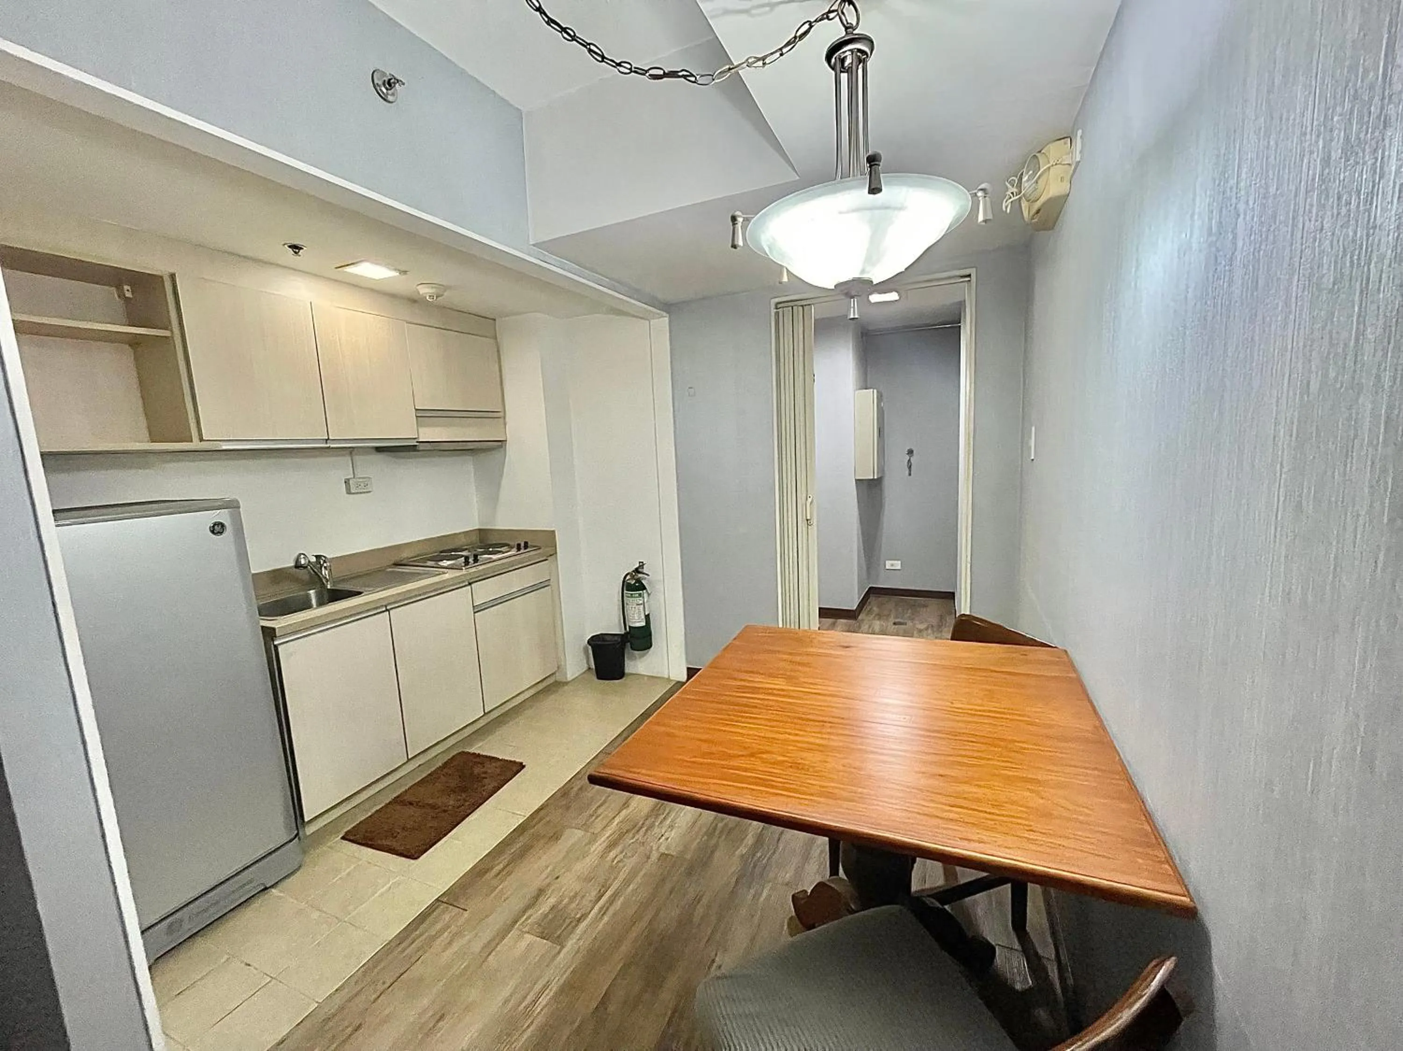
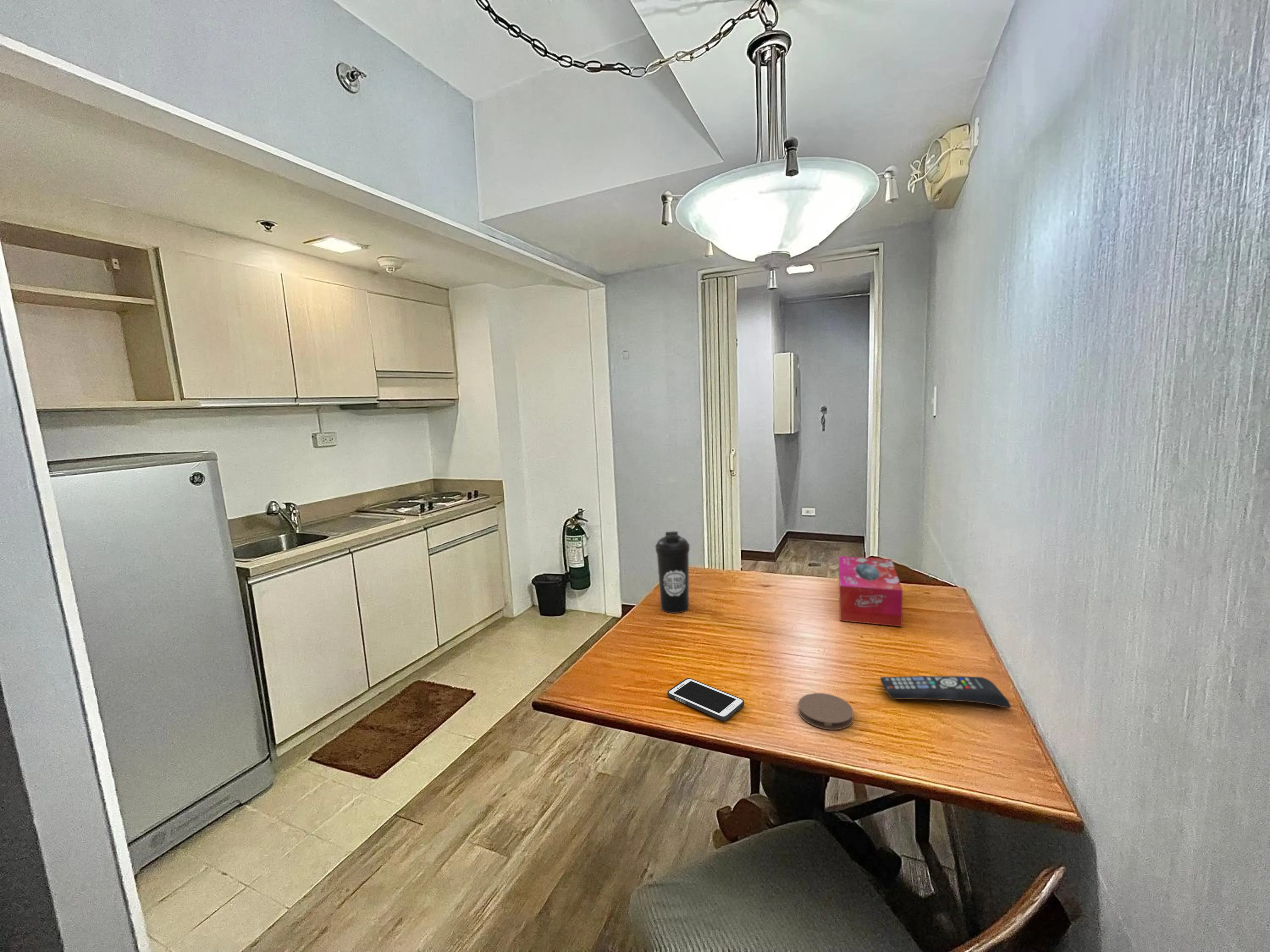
+ water bottle [655,531,690,614]
+ cell phone [667,678,745,721]
+ coaster [798,693,854,730]
+ tissue box [839,556,903,627]
+ remote control [880,676,1011,708]
